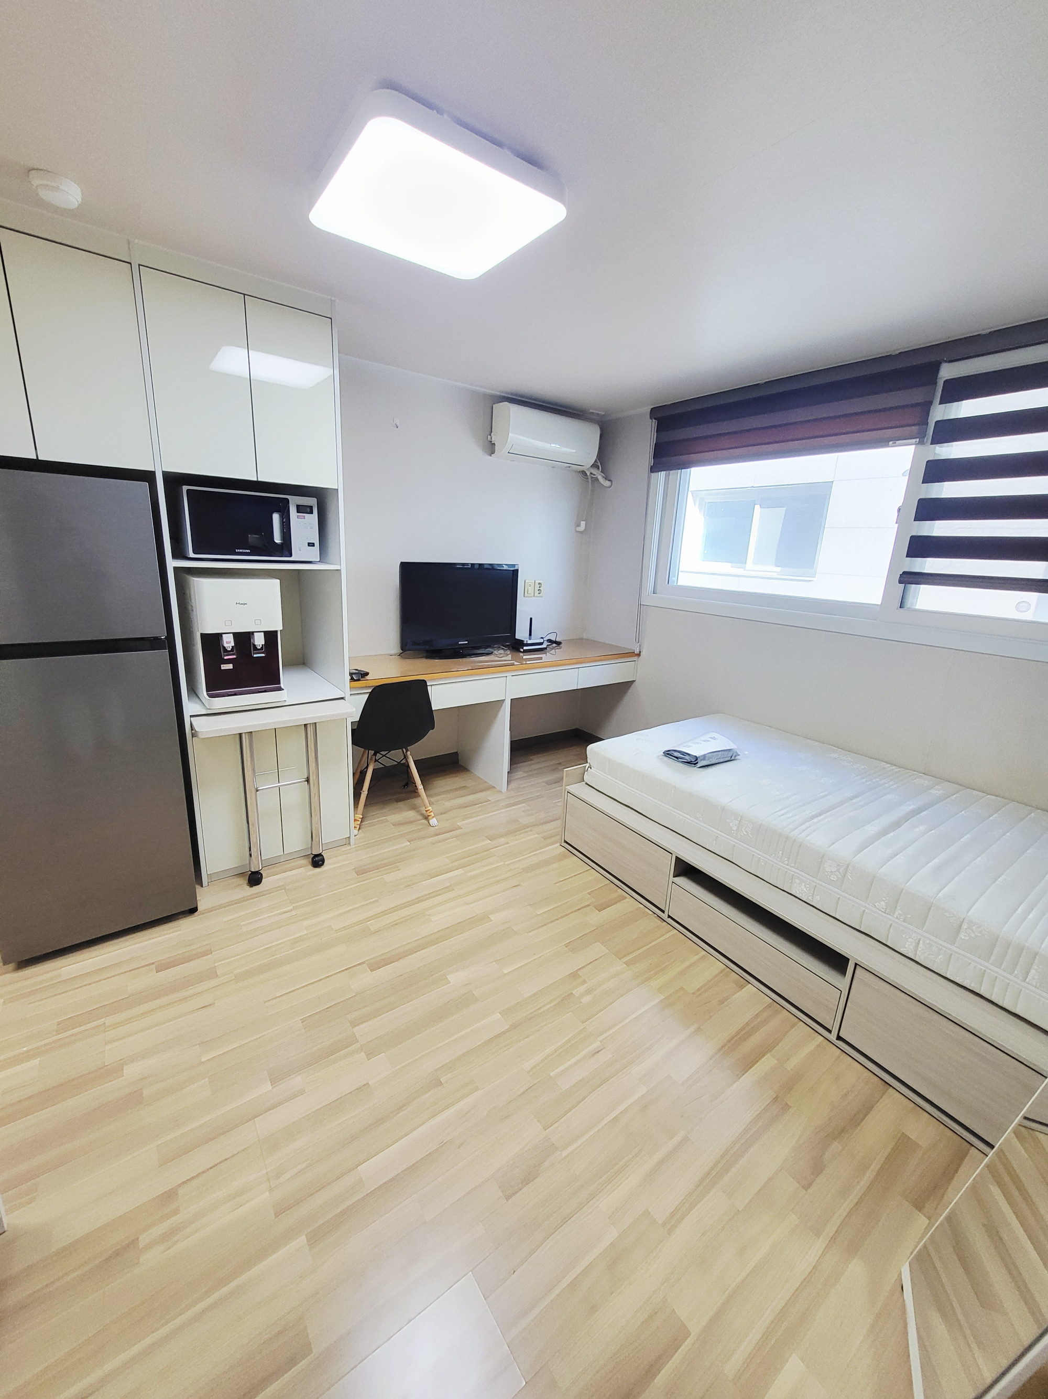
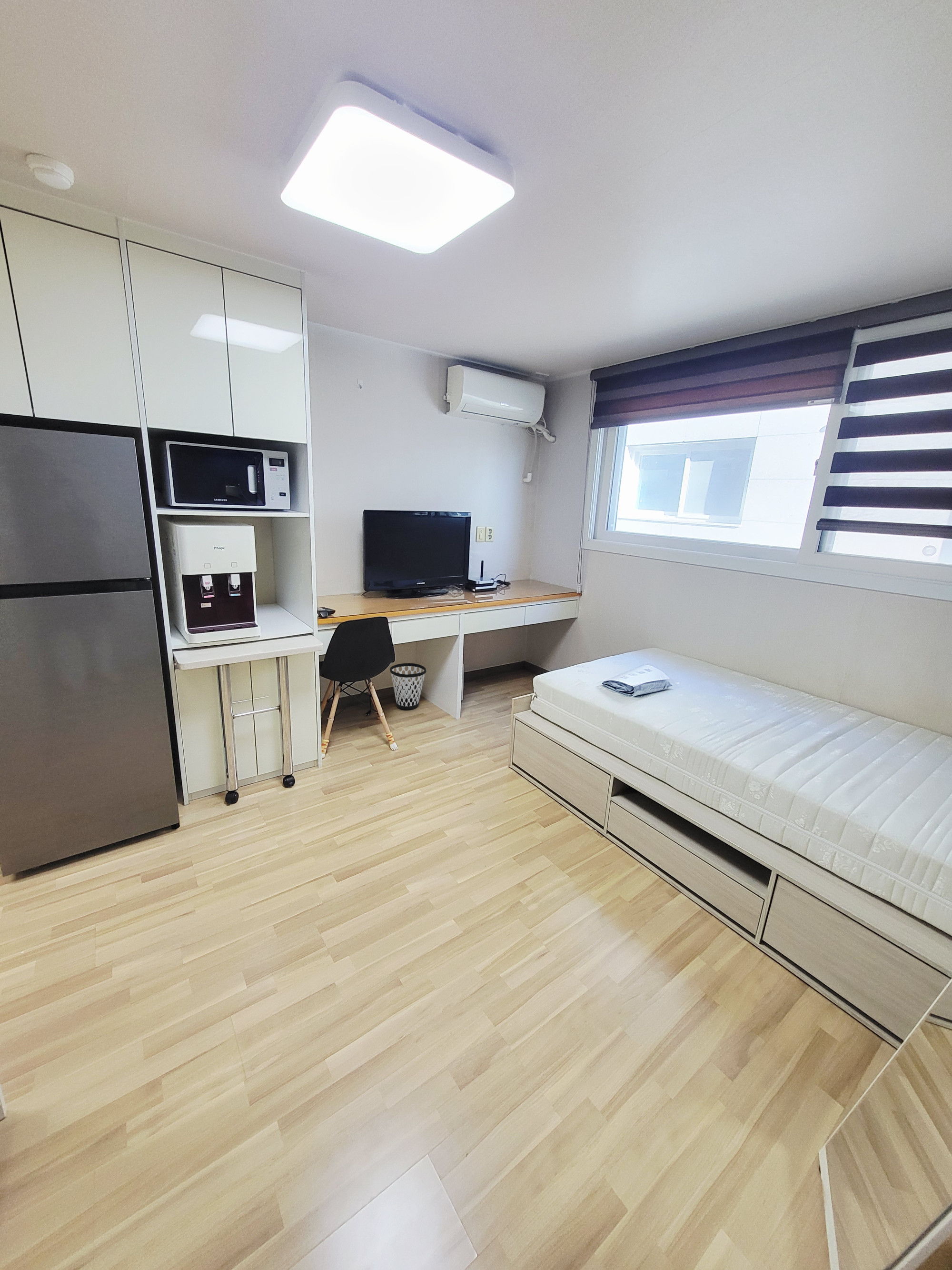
+ wastebasket [389,662,426,710]
